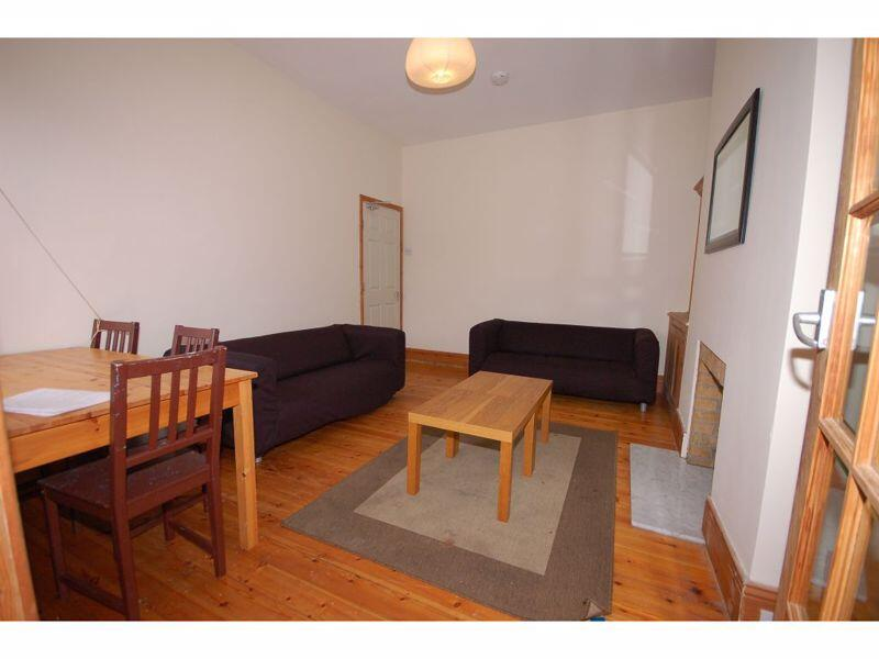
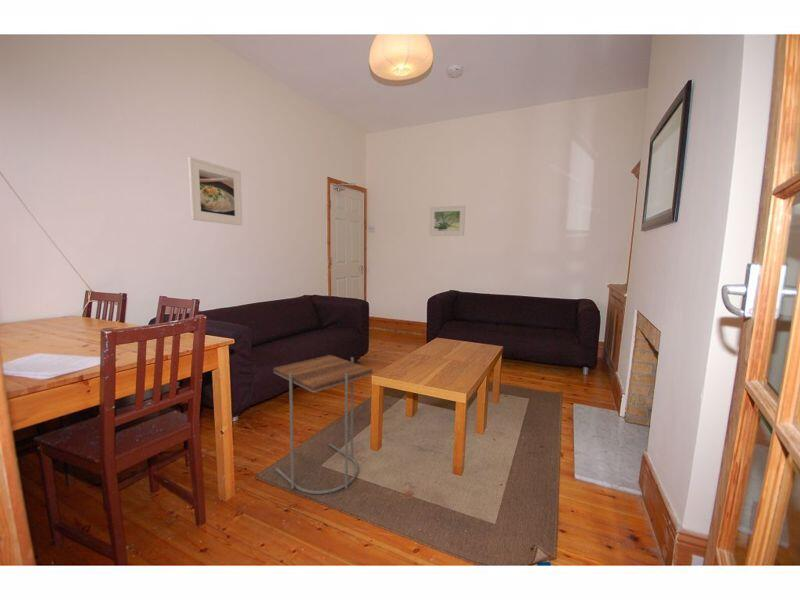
+ side table [272,354,373,495]
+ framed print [428,205,466,237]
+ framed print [187,156,243,226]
